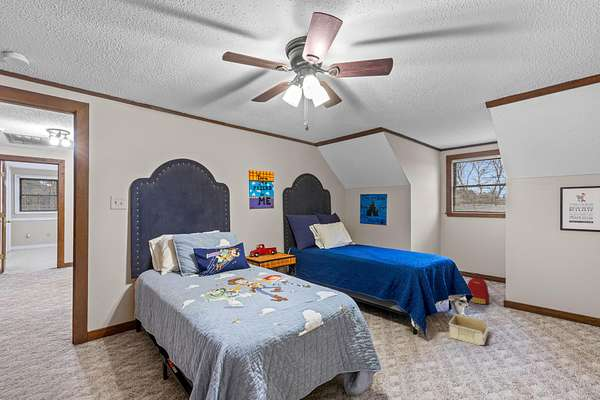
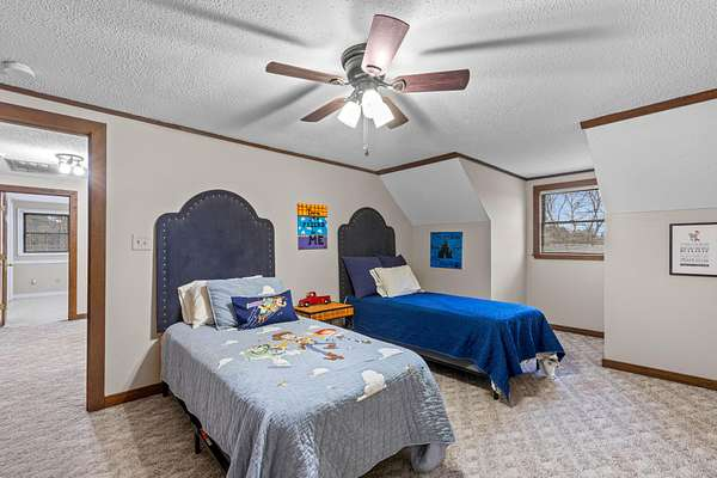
- storage bin [448,313,489,346]
- backpack [467,272,490,305]
